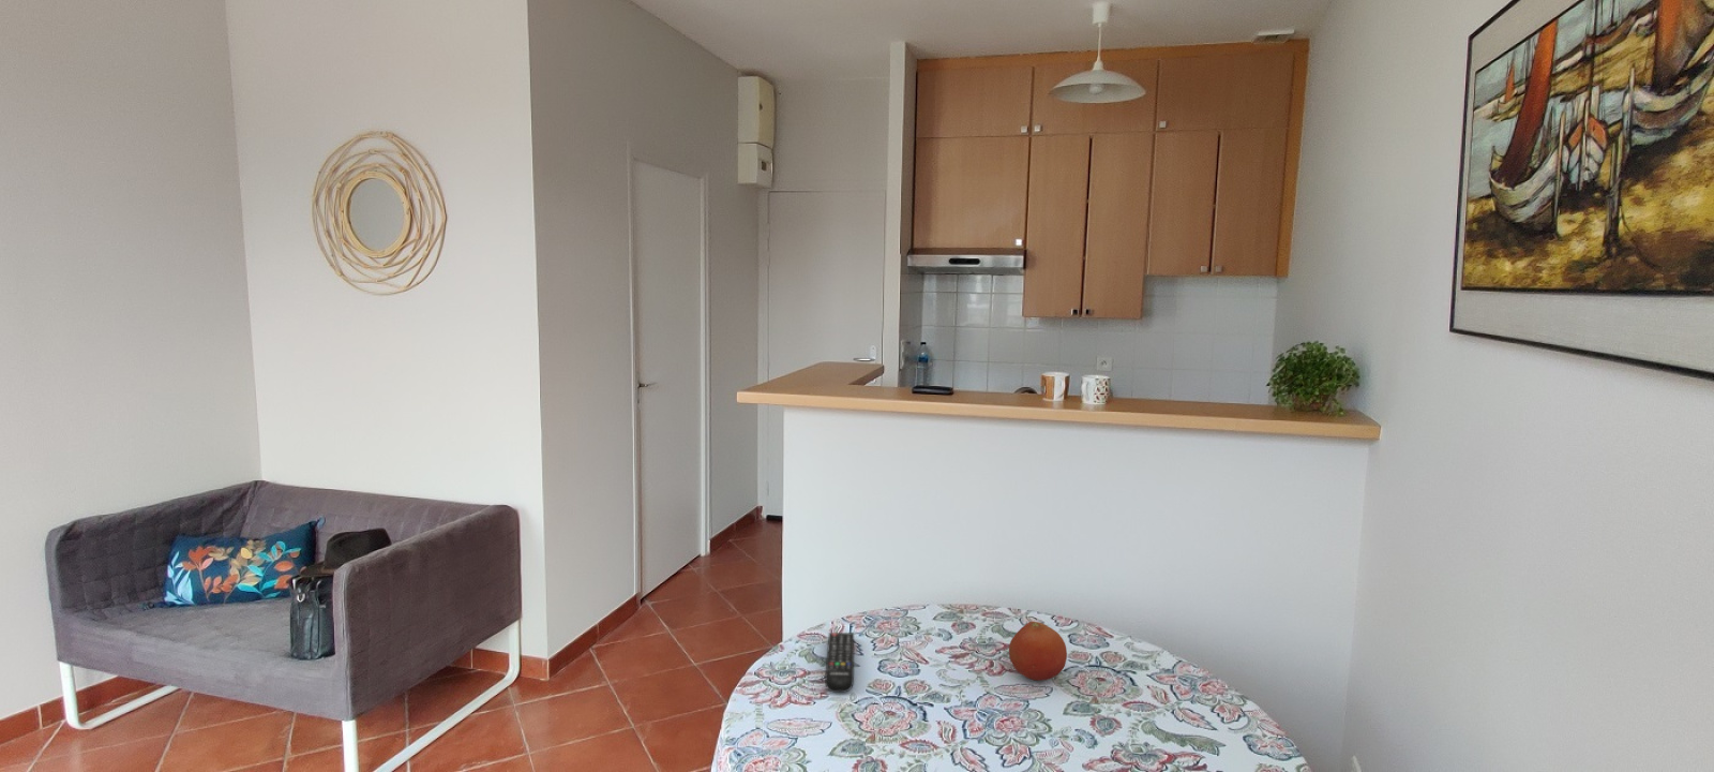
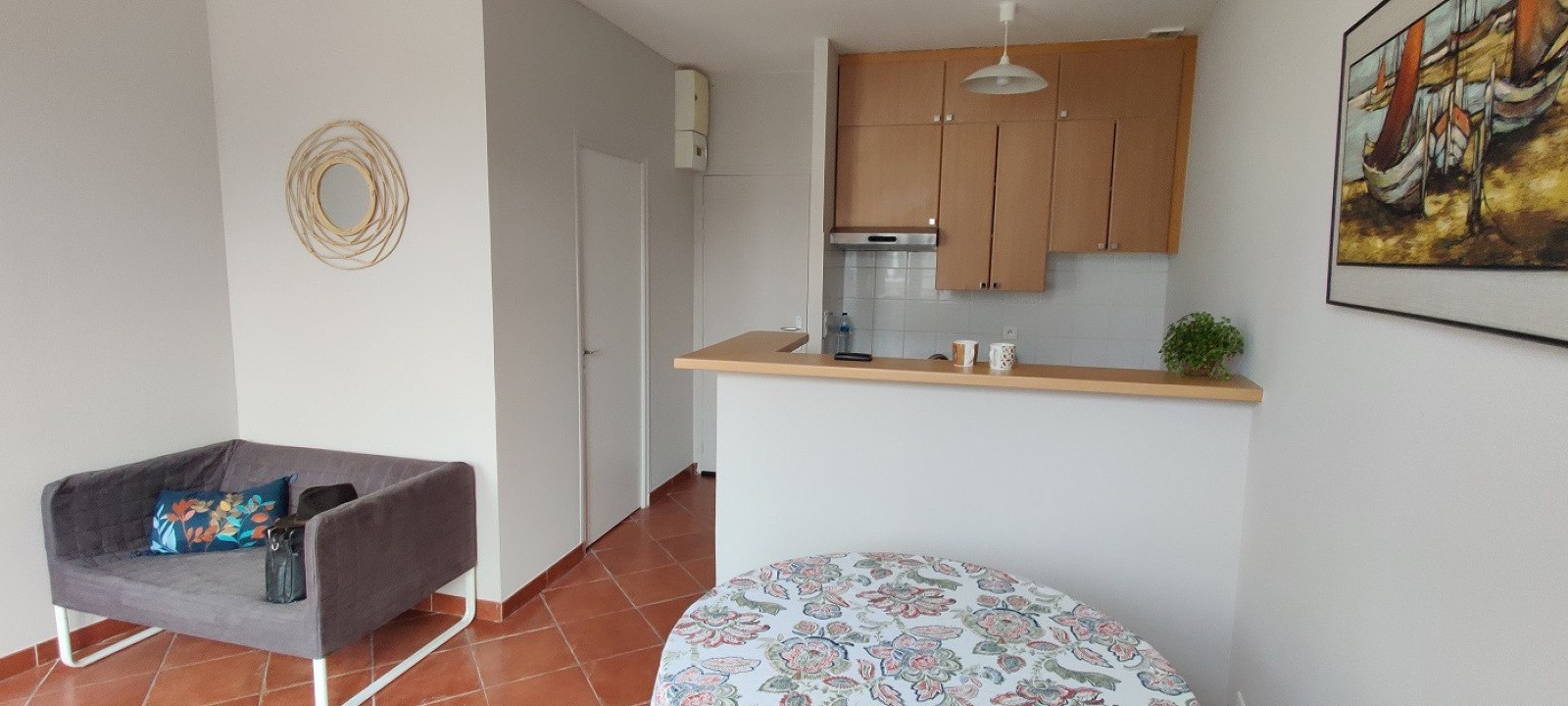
- fruit [1008,621,1068,682]
- remote control [824,632,855,693]
